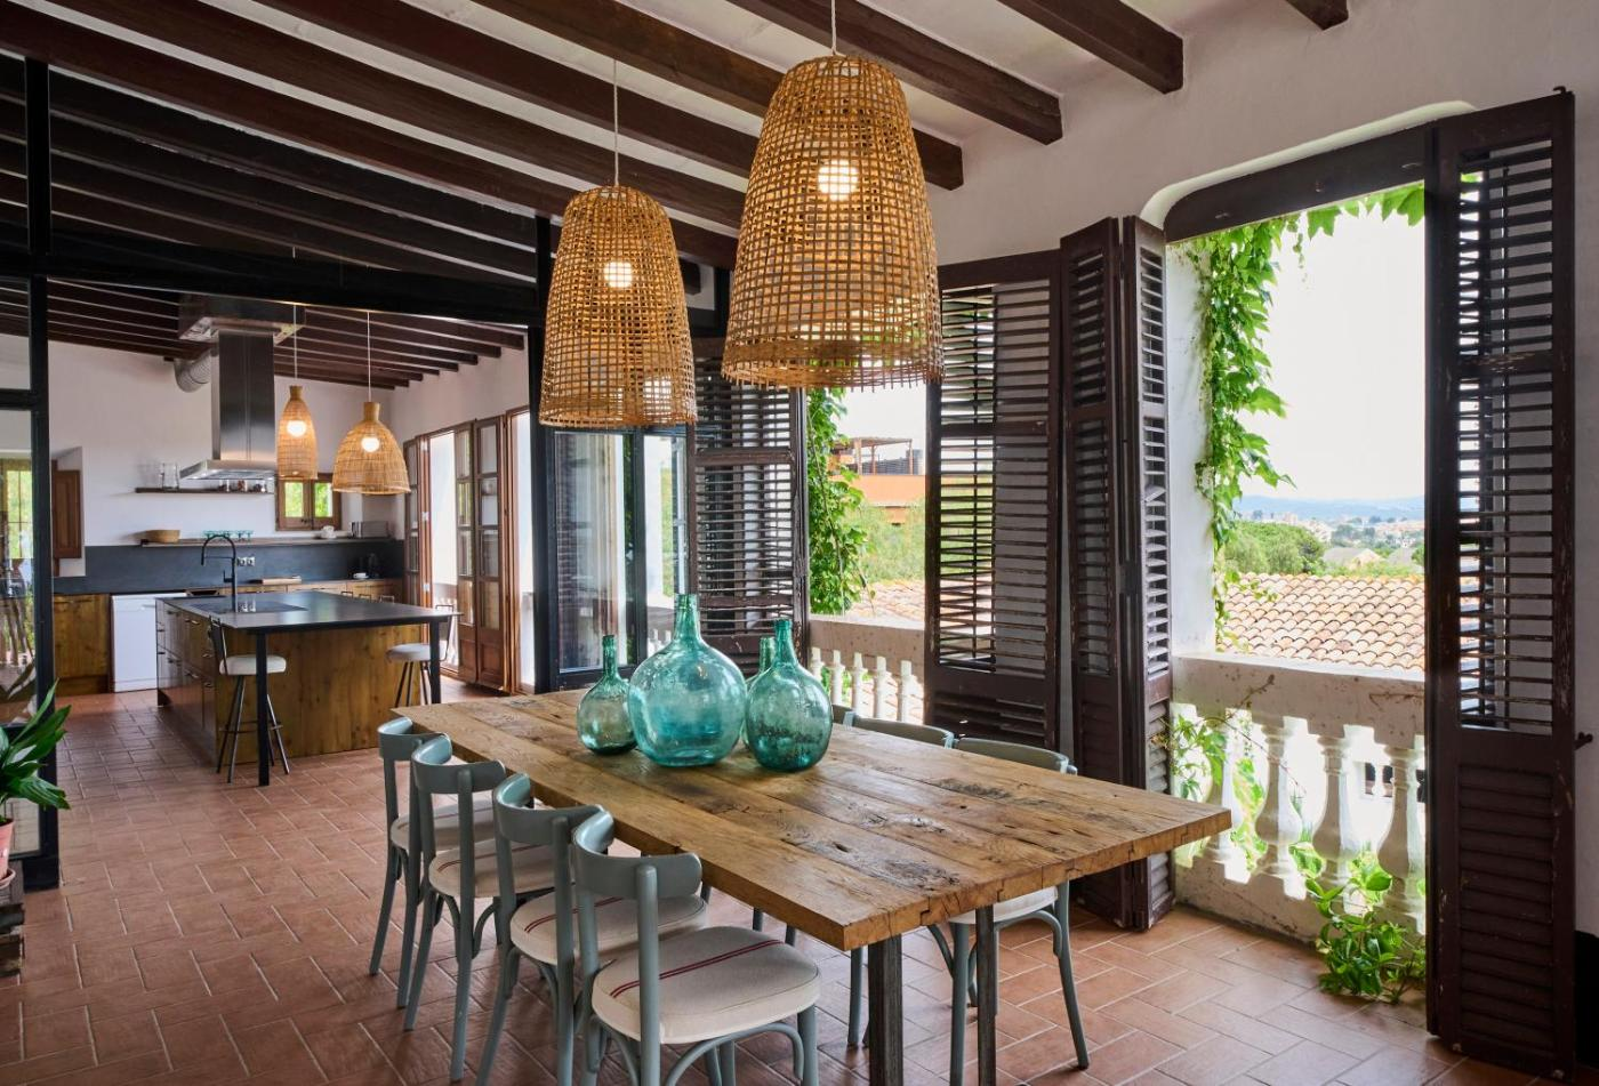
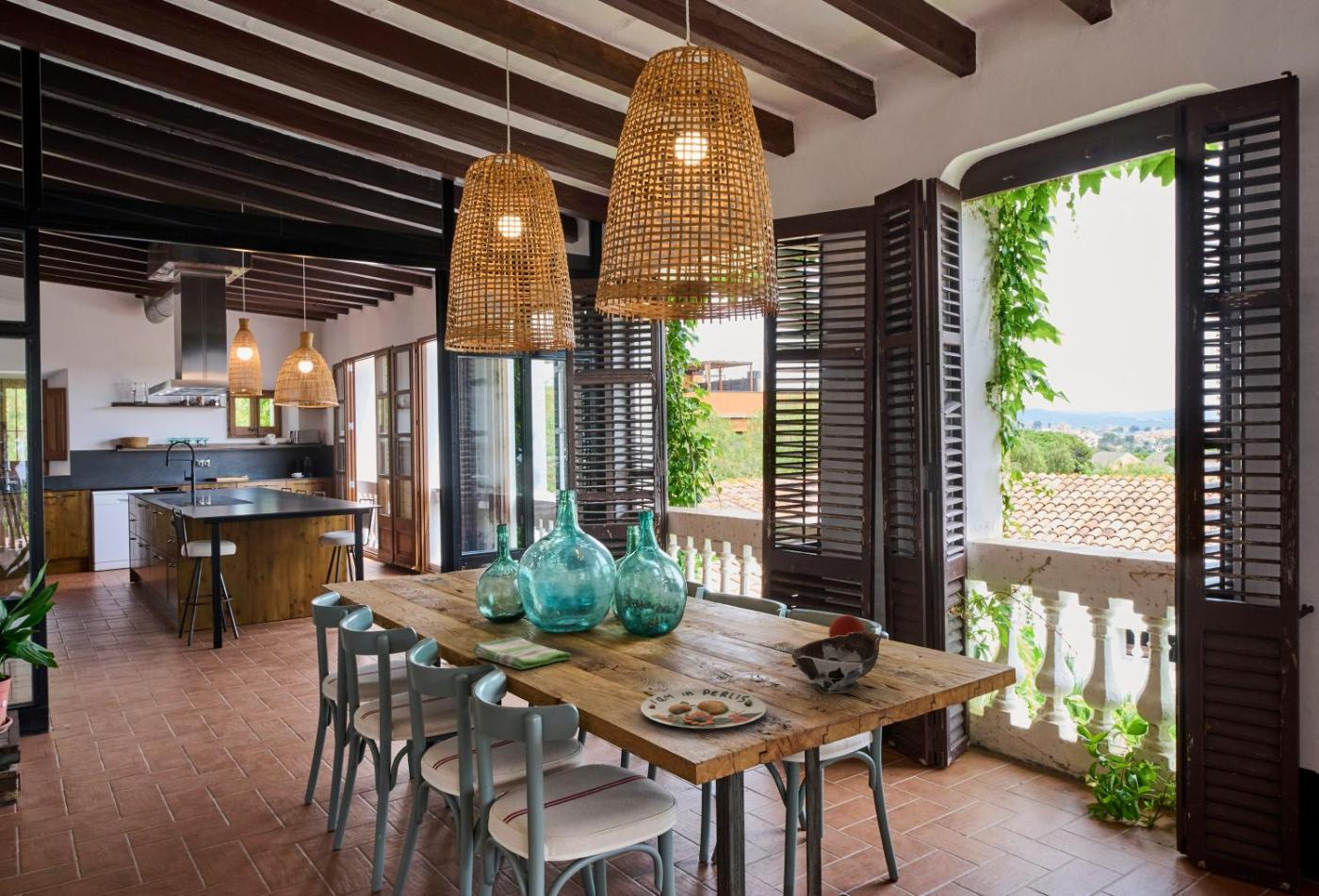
+ plate [640,687,767,729]
+ fruit [828,613,867,638]
+ bowl [790,630,882,694]
+ dish towel [471,636,572,671]
